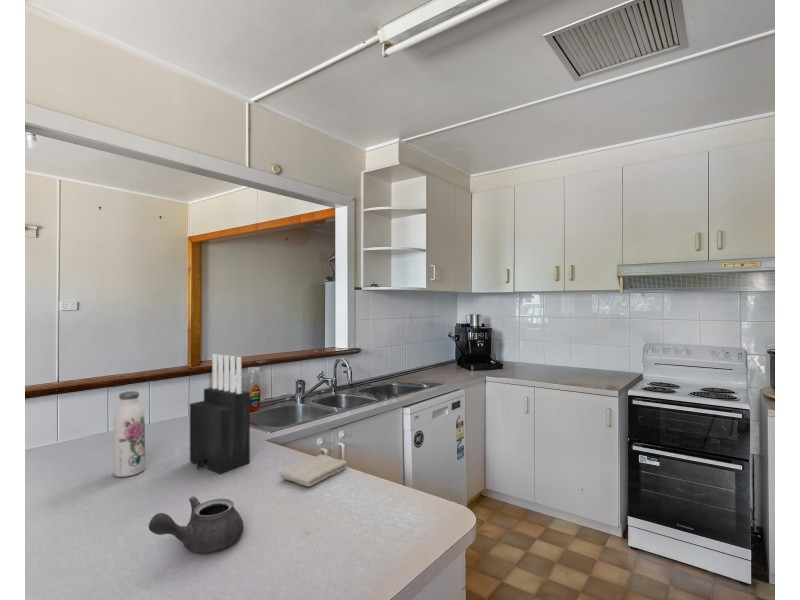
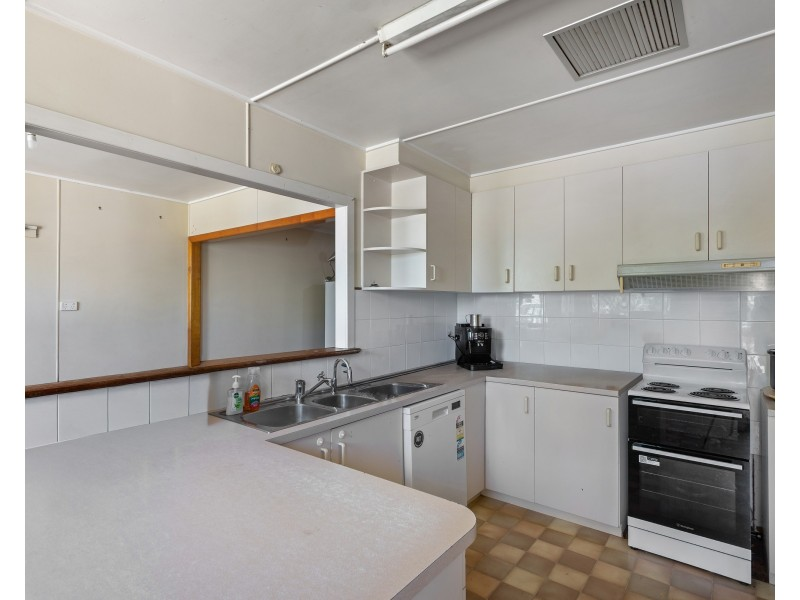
- water bottle [112,390,146,478]
- knife block [189,353,251,475]
- washcloth [279,454,348,488]
- teapot [148,495,244,554]
